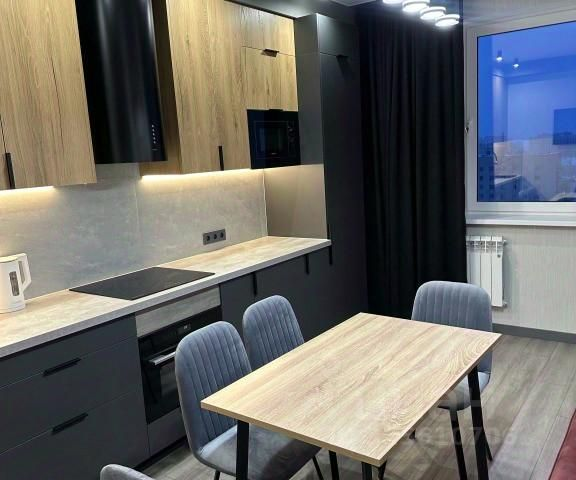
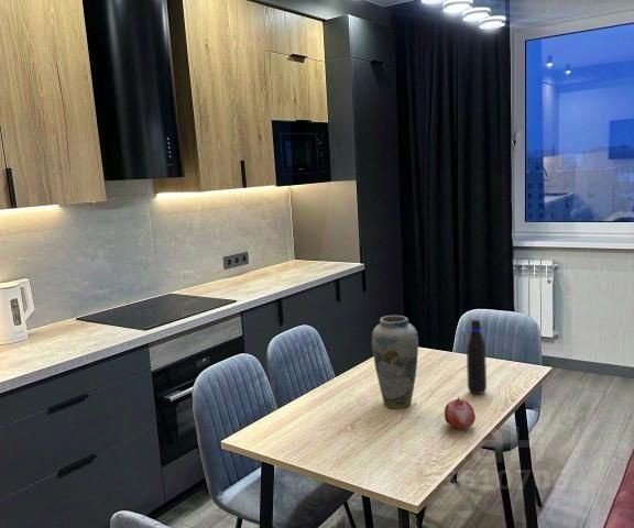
+ water bottle [466,318,488,395]
+ vase [371,315,419,410]
+ fruit [444,396,477,431]
